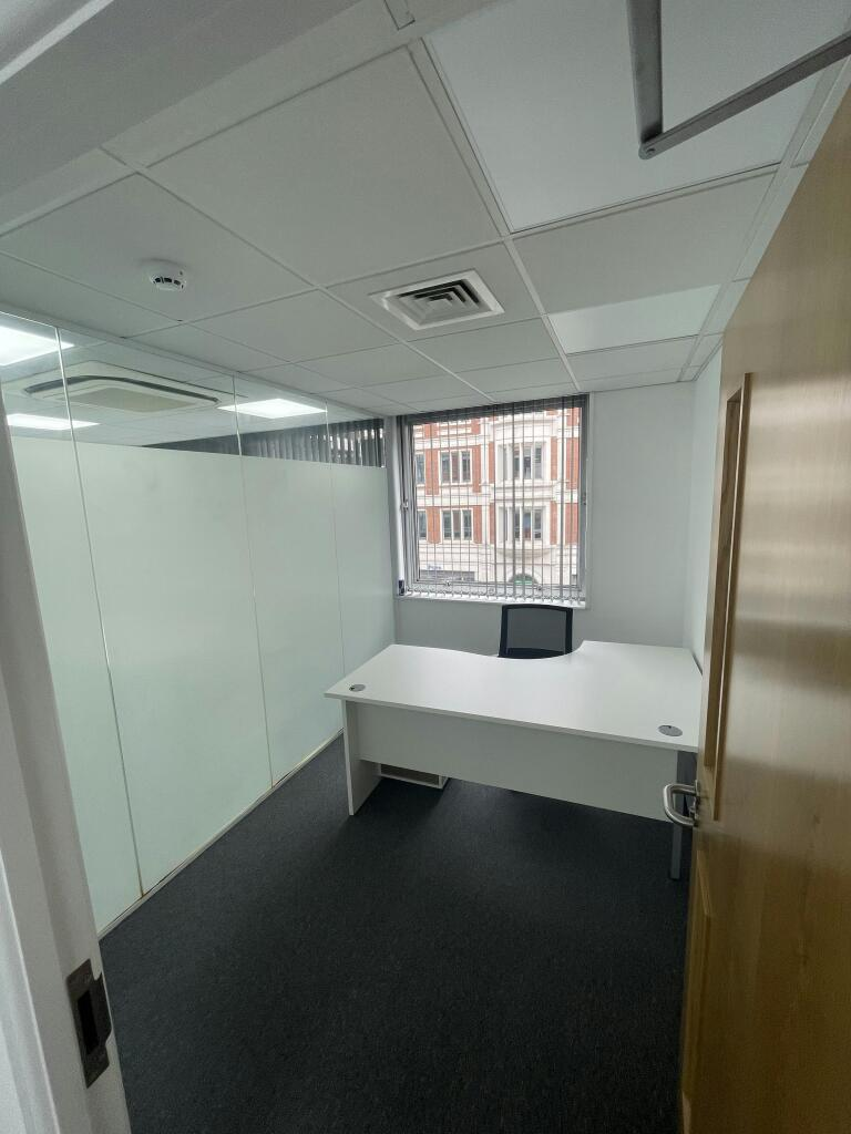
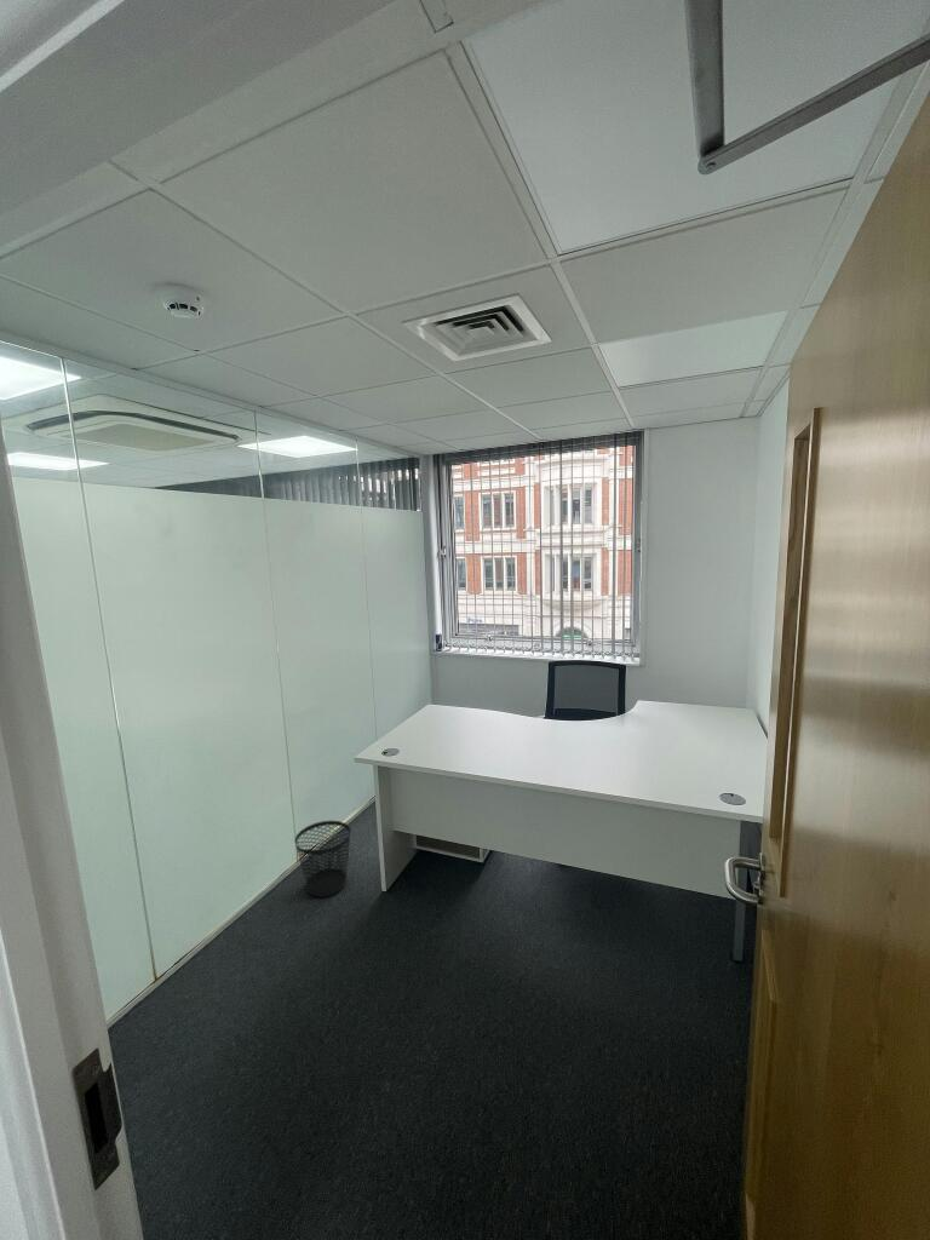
+ wastebasket [293,820,351,899]
